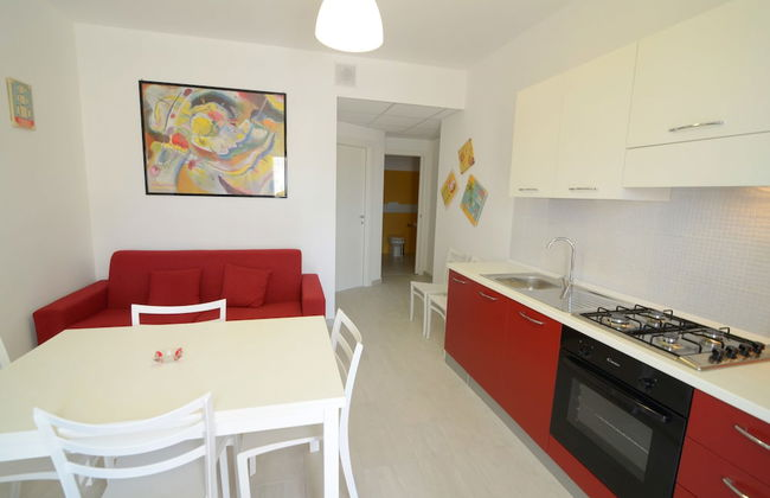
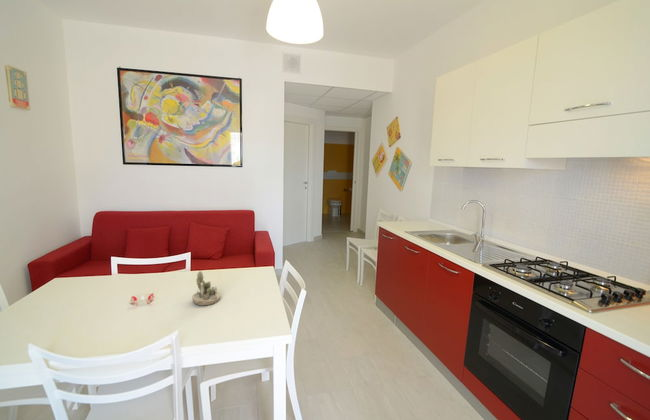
+ succulent planter [191,270,221,306]
